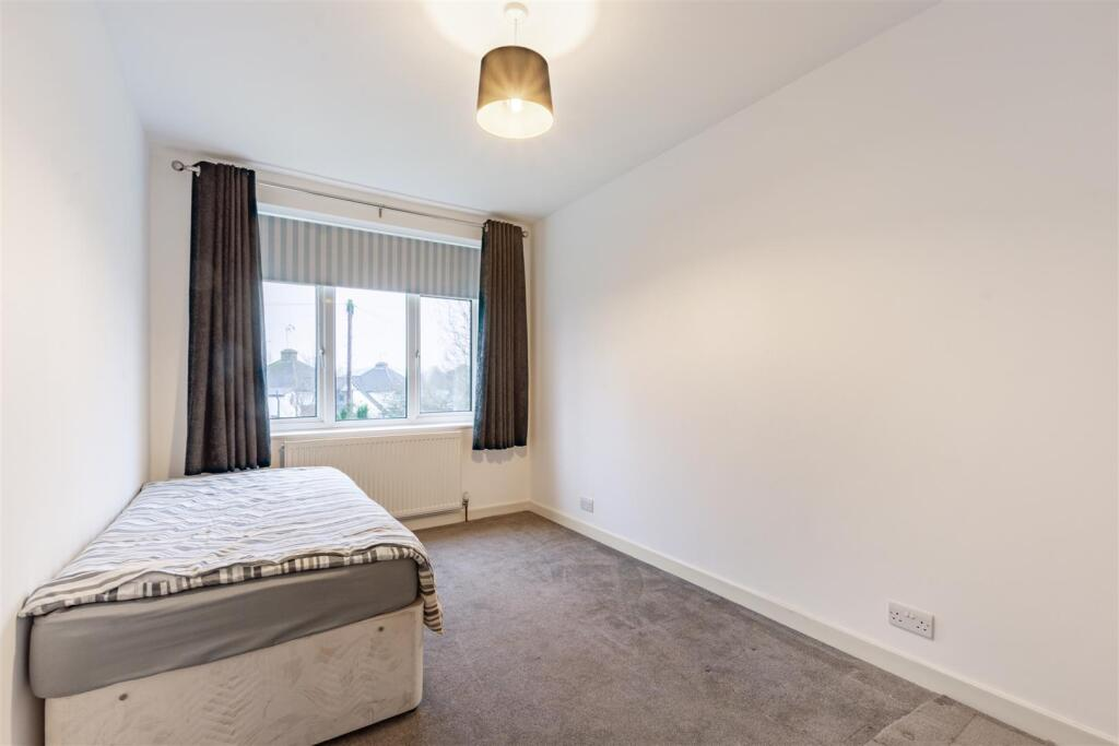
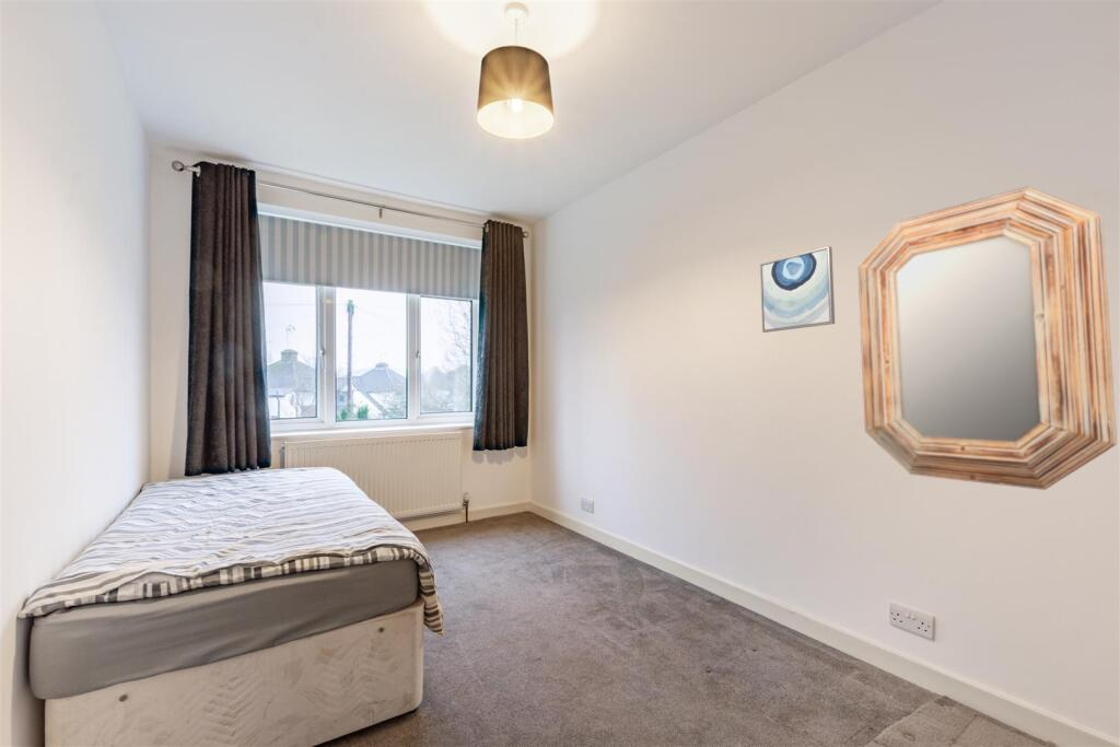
+ wall art [759,245,836,334]
+ home mirror [858,186,1118,491]
